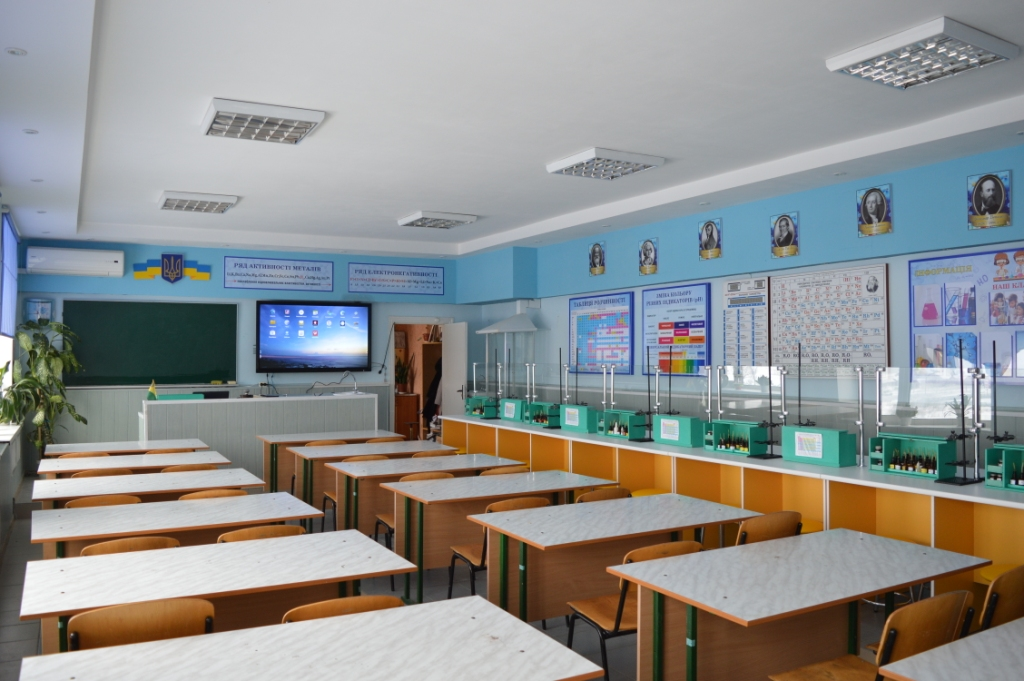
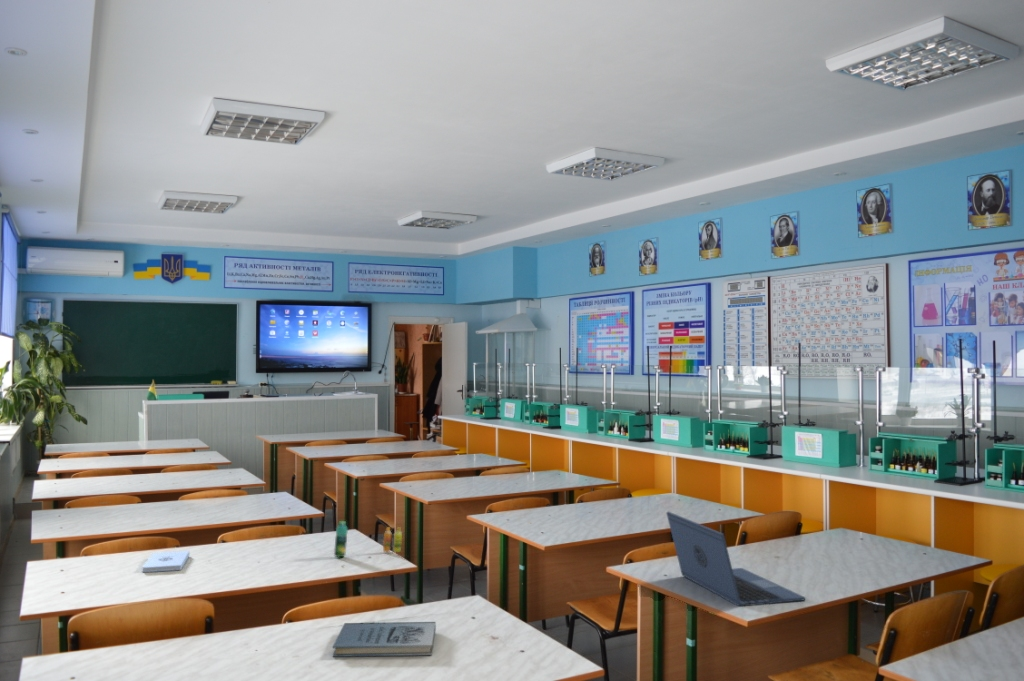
+ notepad [141,550,191,573]
+ beverage bottle [333,520,403,558]
+ book [332,621,437,658]
+ laptop [665,511,806,607]
